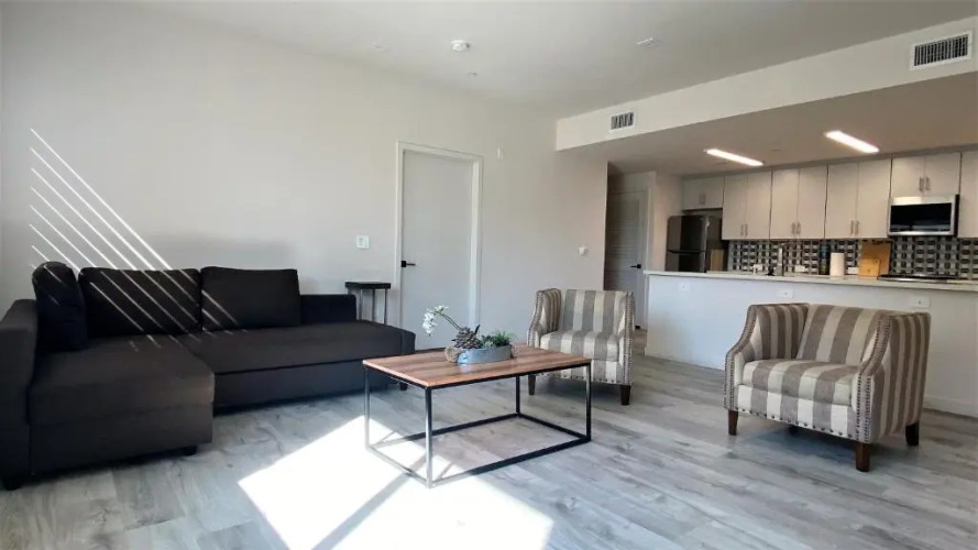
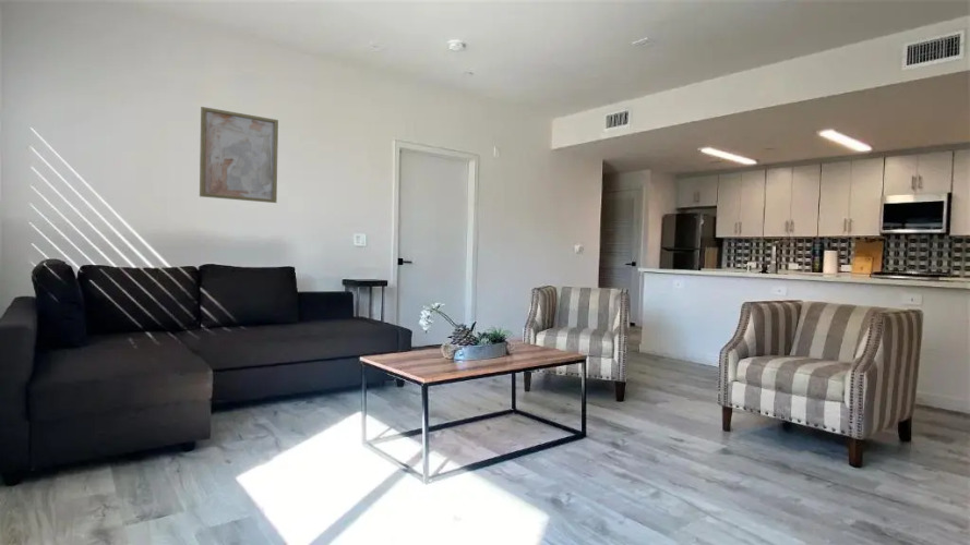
+ wall art [199,106,279,204]
